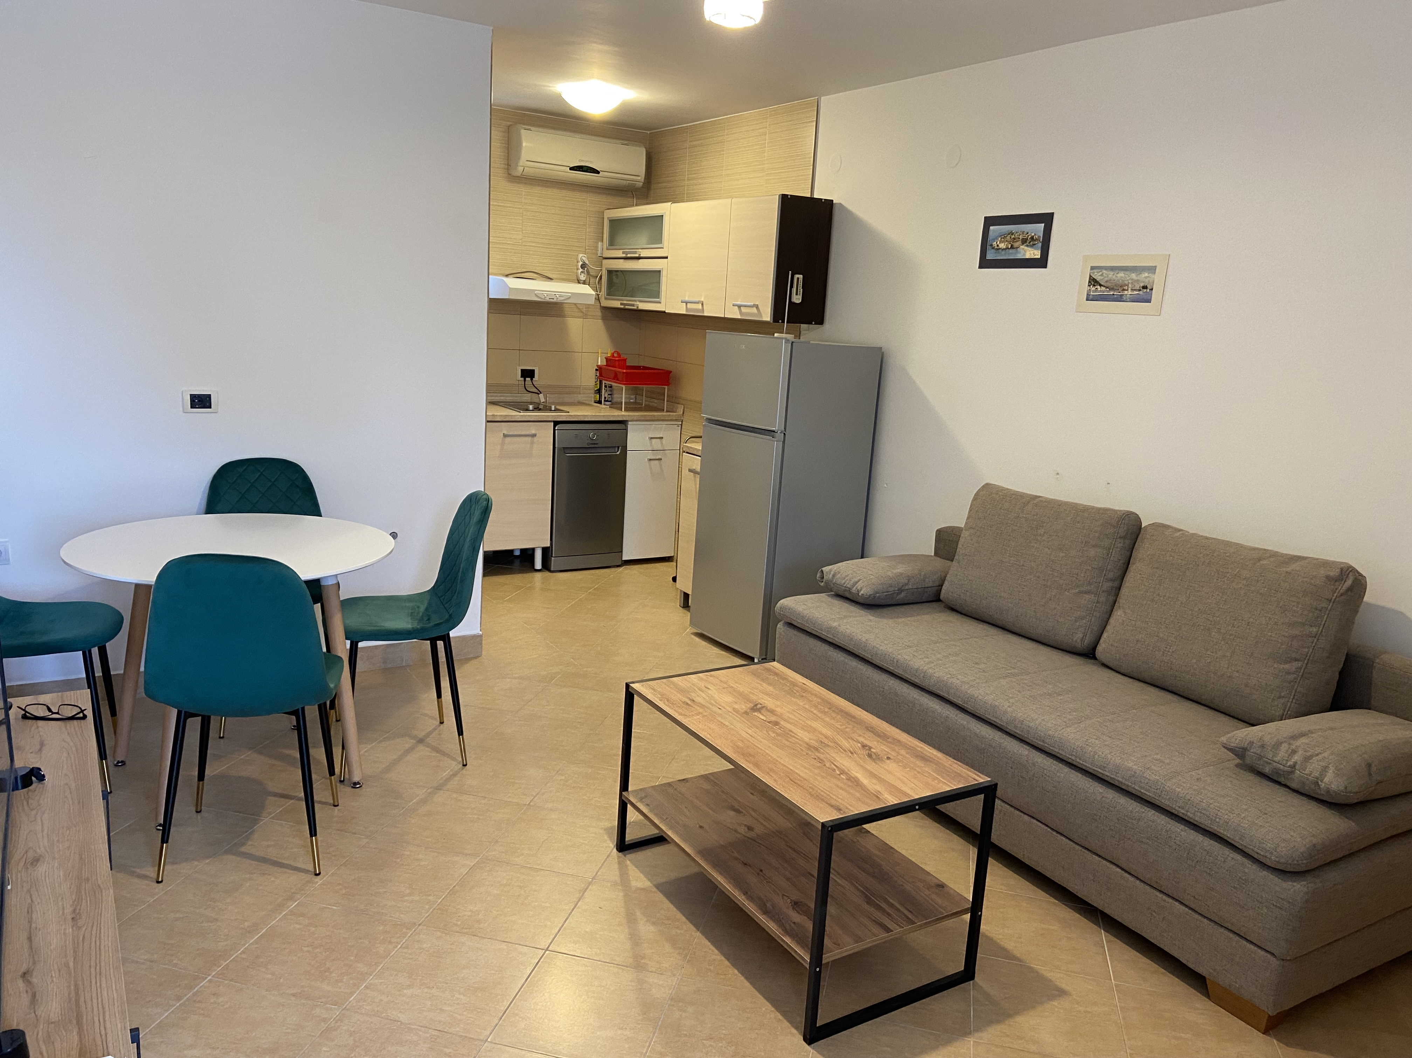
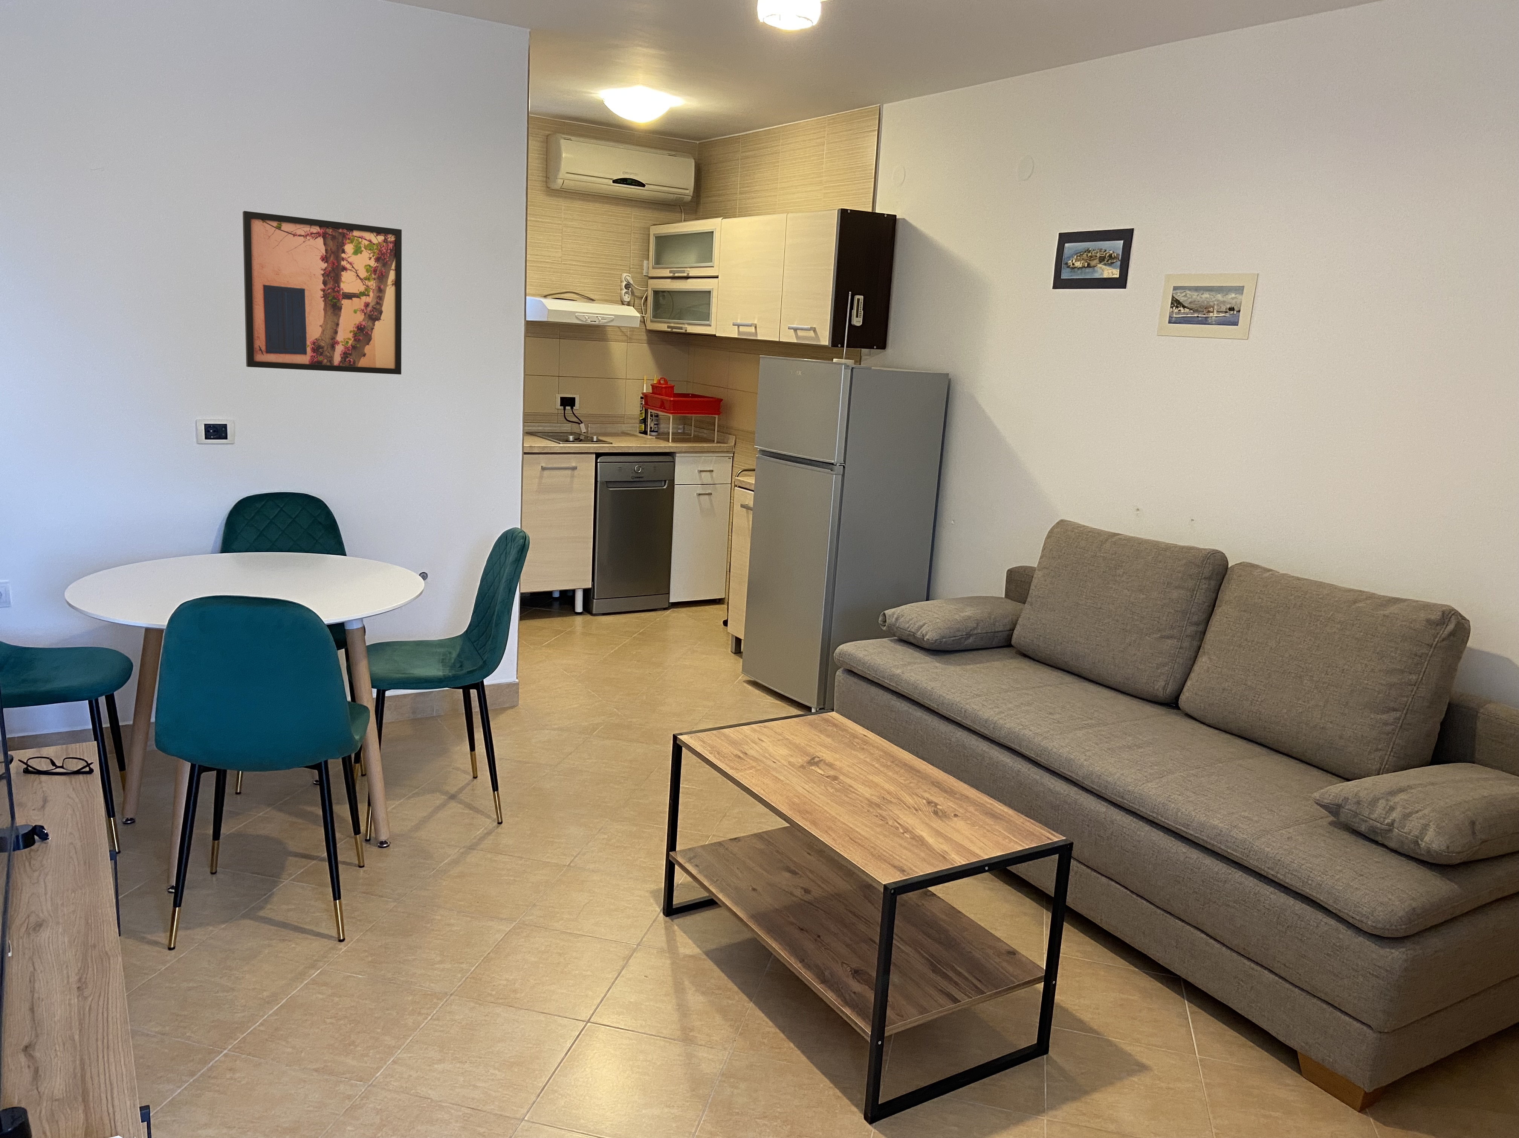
+ wall art [243,210,402,375]
